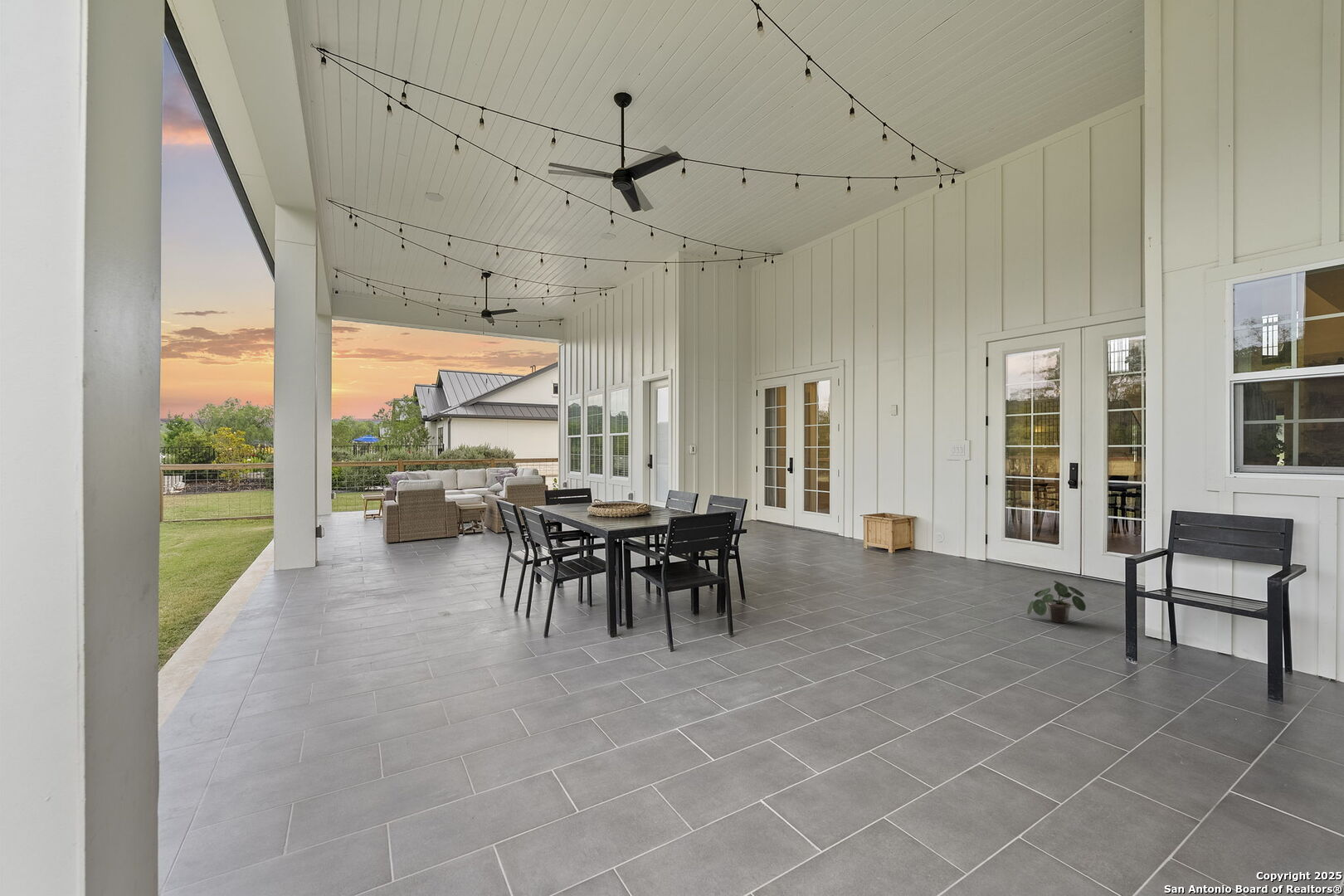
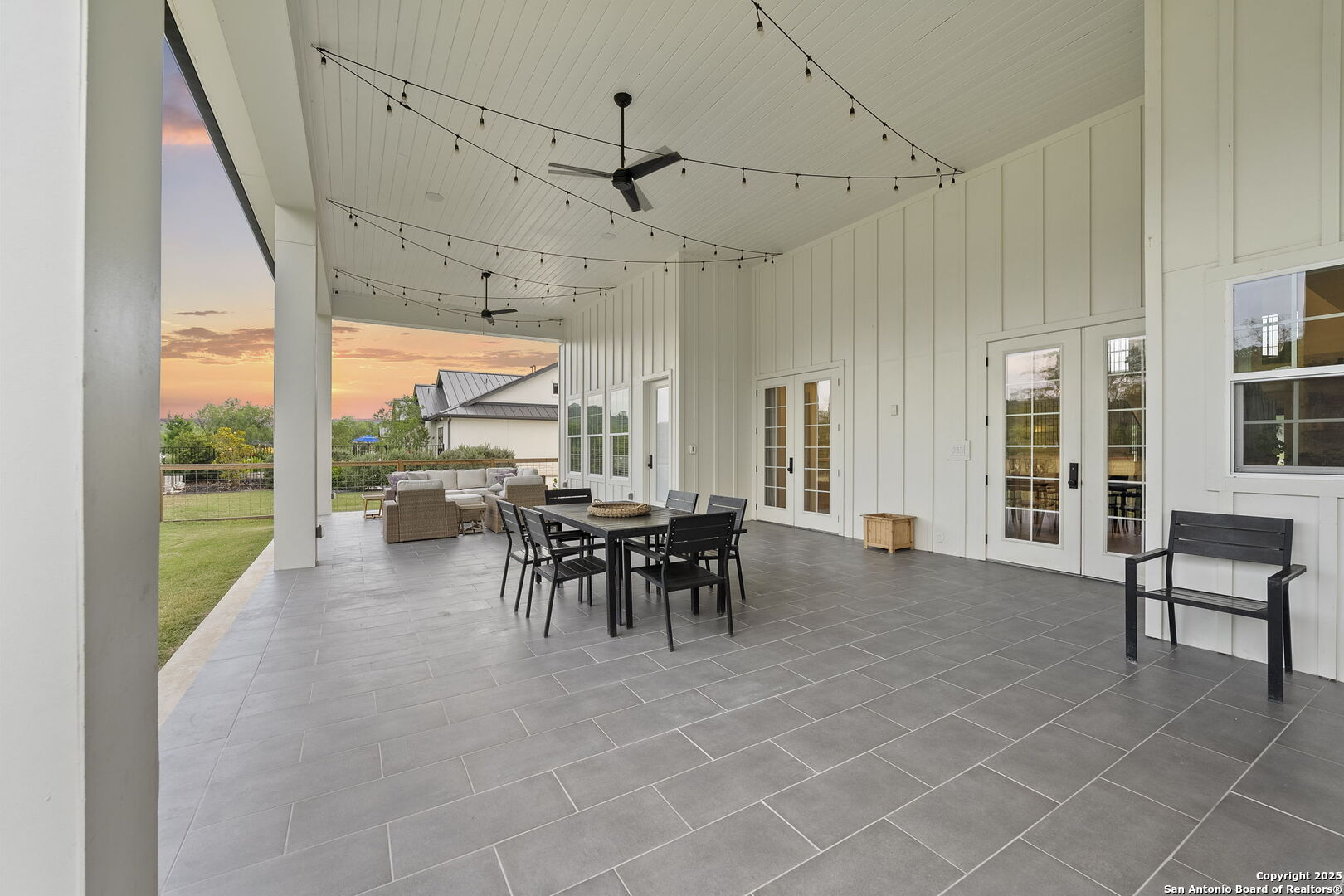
- potted plant [1027,580,1087,624]
